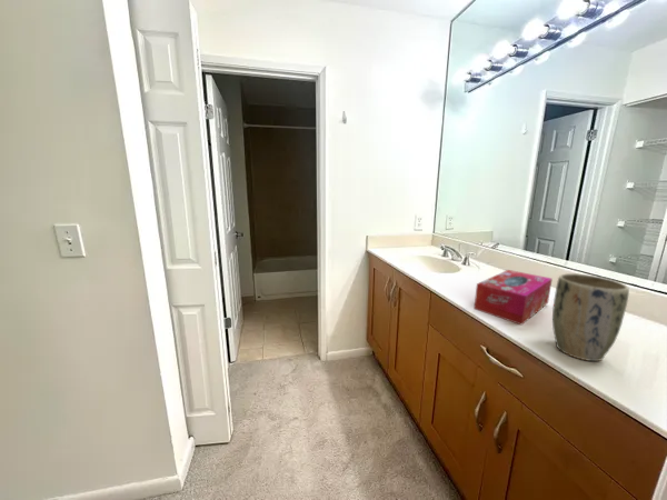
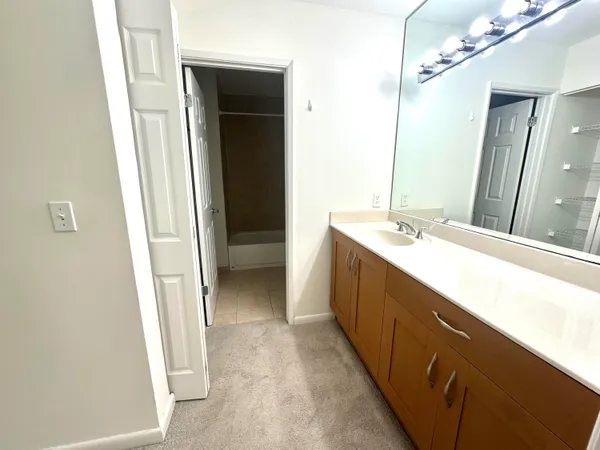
- tissue box [472,269,554,326]
- plant pot [551,272,630,362]
